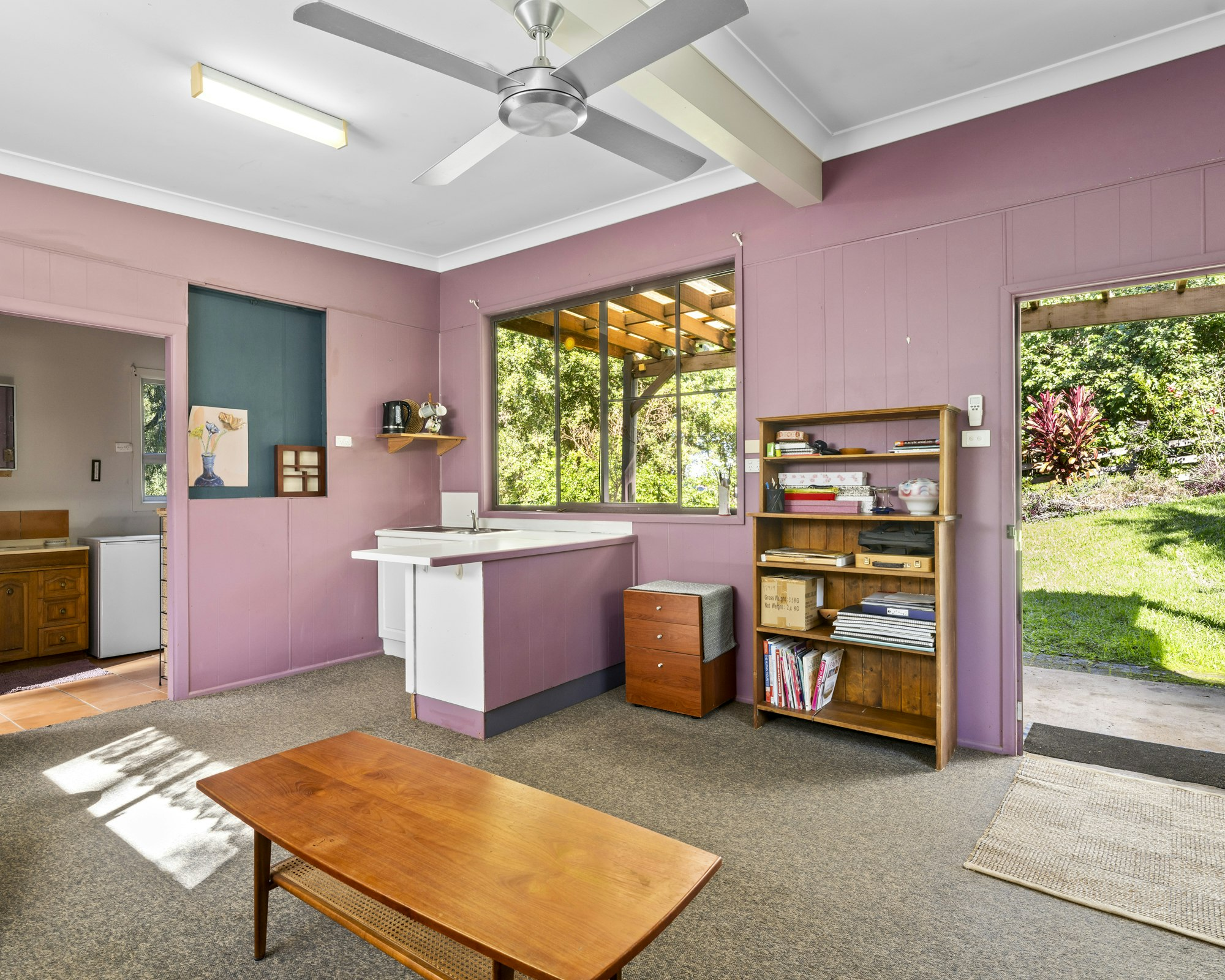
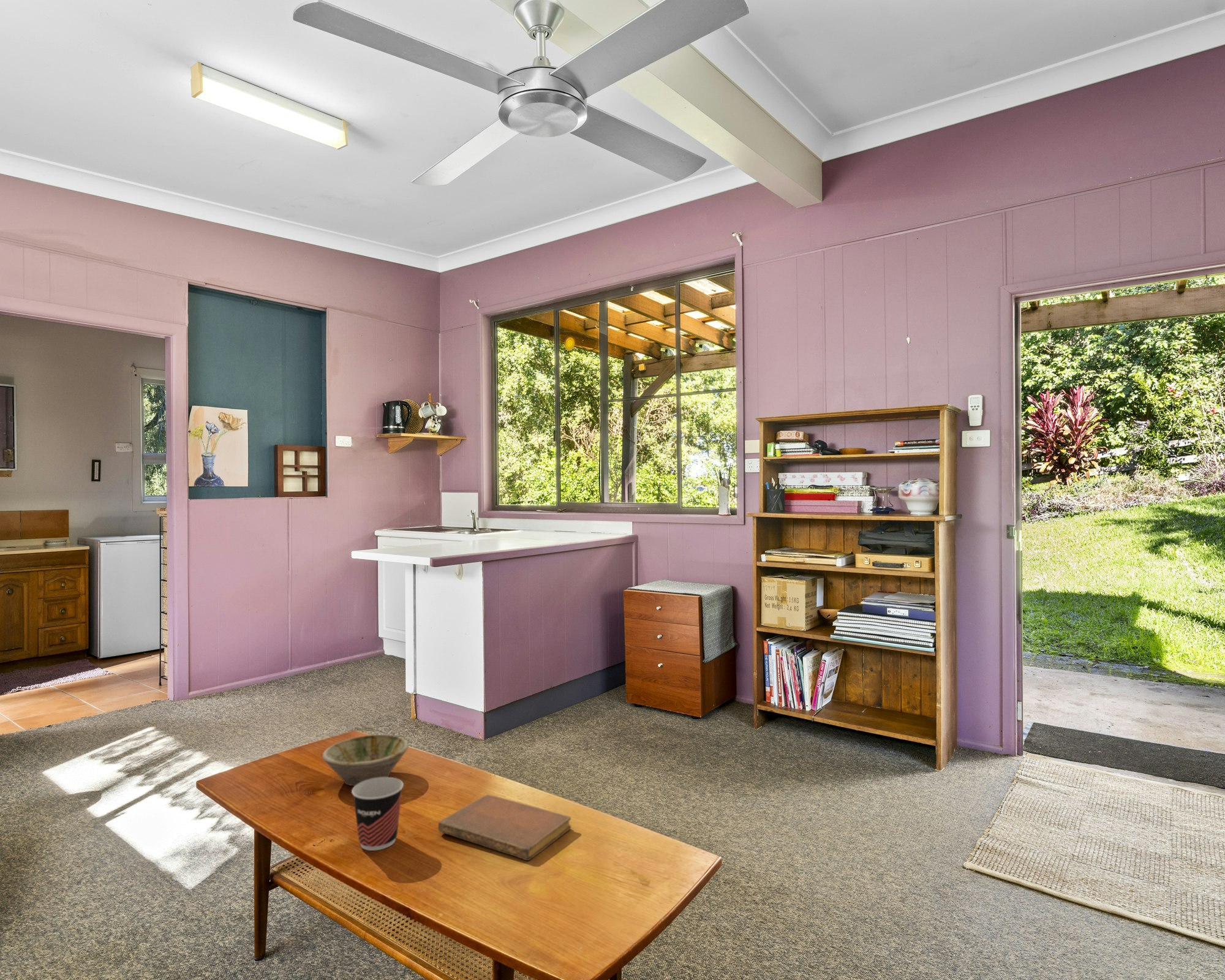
+ cup [351,777,404,851]
+ bowl [322,734,409,786]
+ notebook [438,794,571,861]
